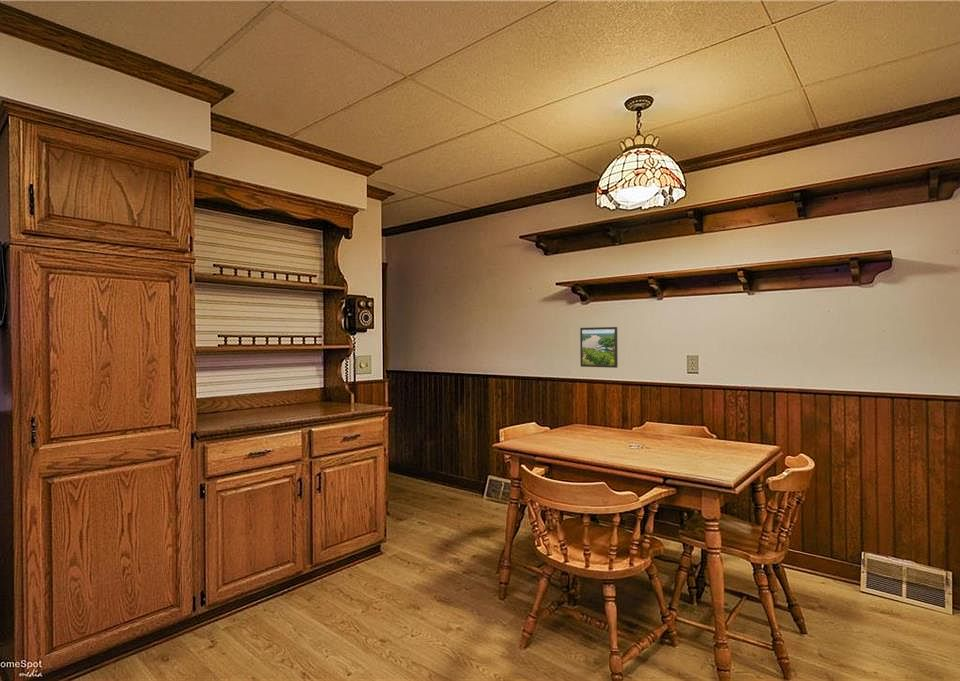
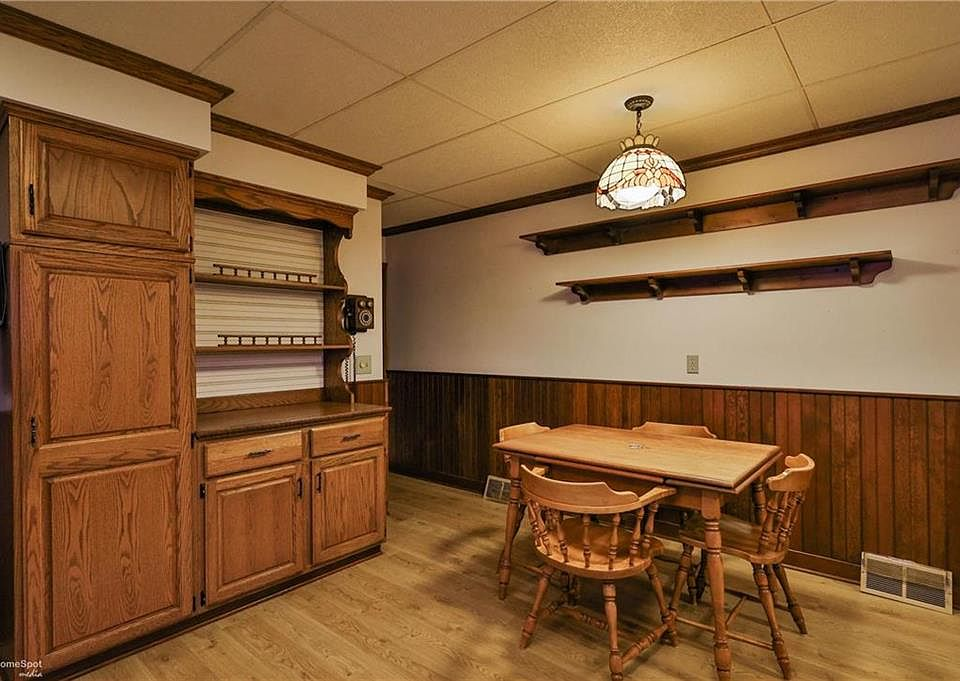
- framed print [579,326,619,369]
